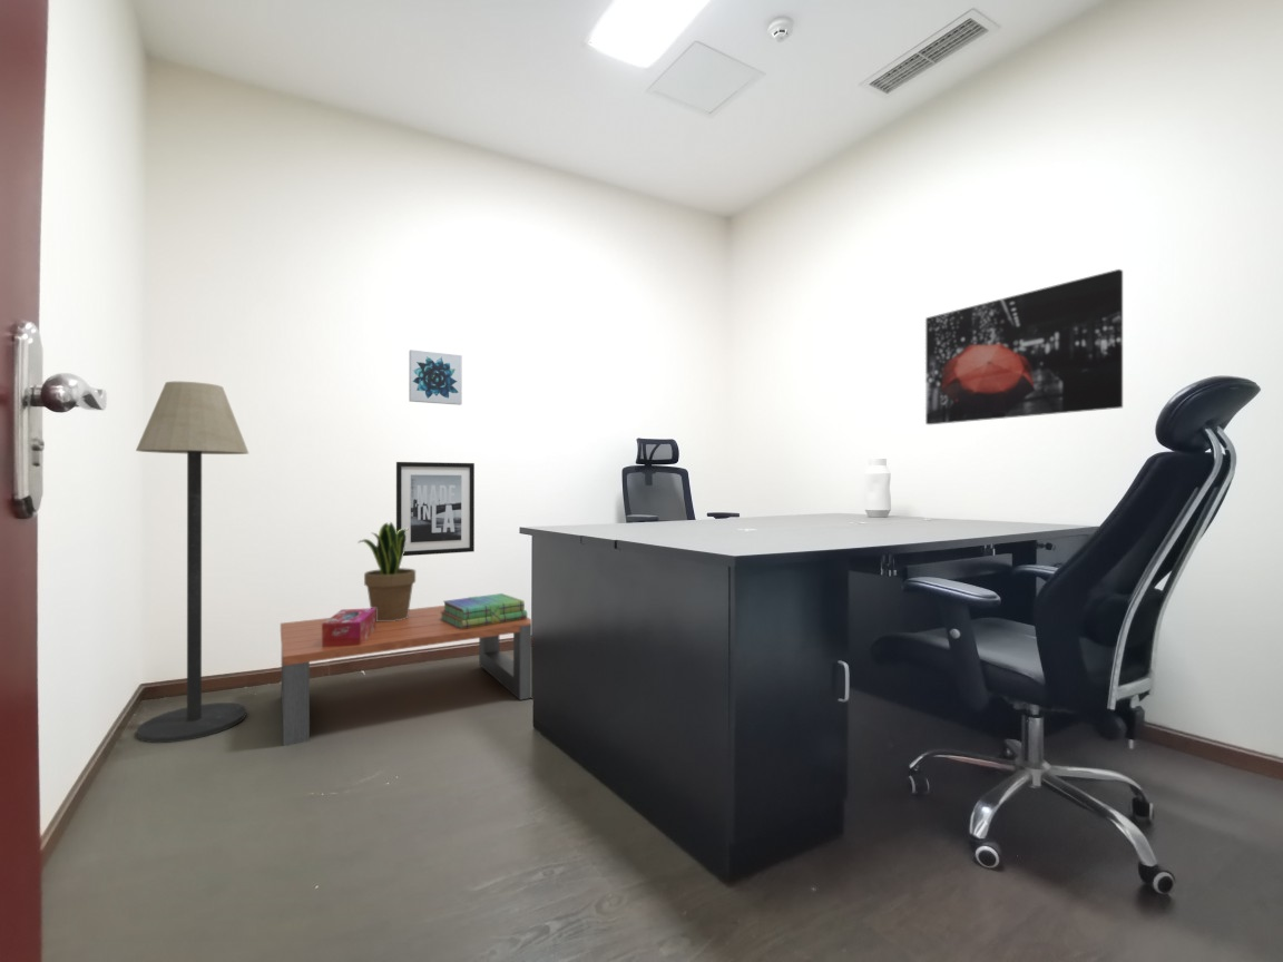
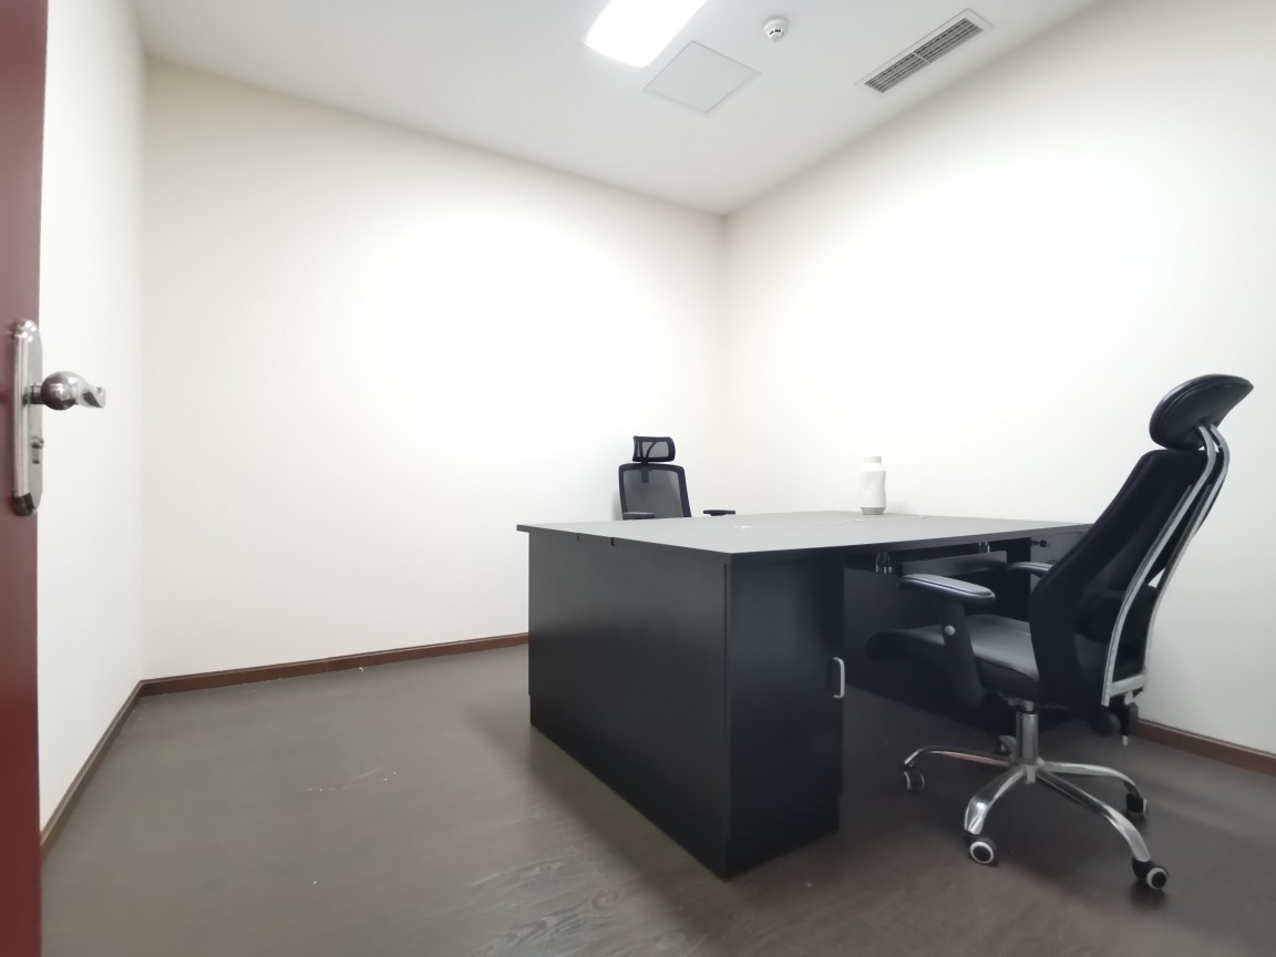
- wall art [924,268,1124,425]
- coffee table [280,605,532,747]
- potted plant [356,521,417,621]
- floor lamp [135,381,249,744]
- stack of books [440,592,528,629]
- tissue box [322,607,376,647]
- wall art [395,461,476,557]
- wall art [408,349,463,406]
